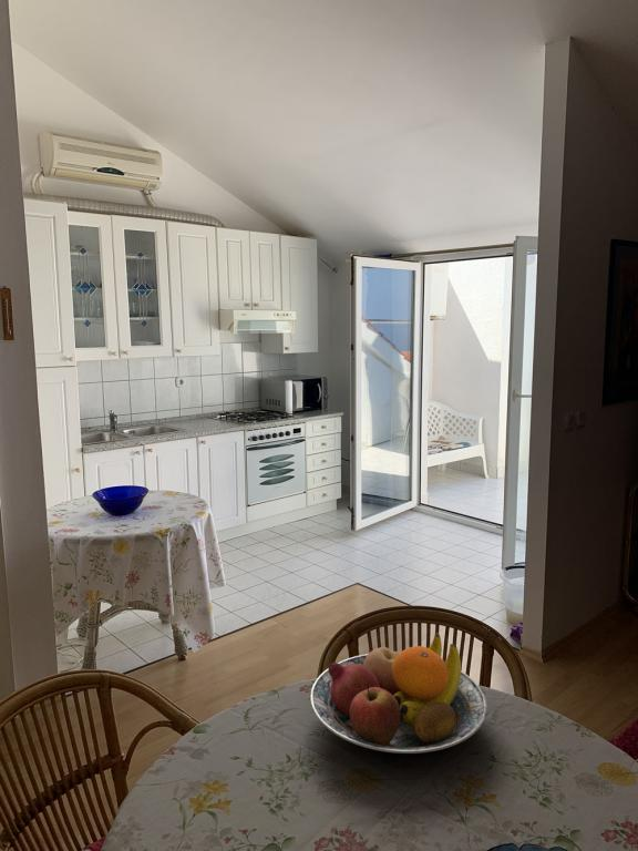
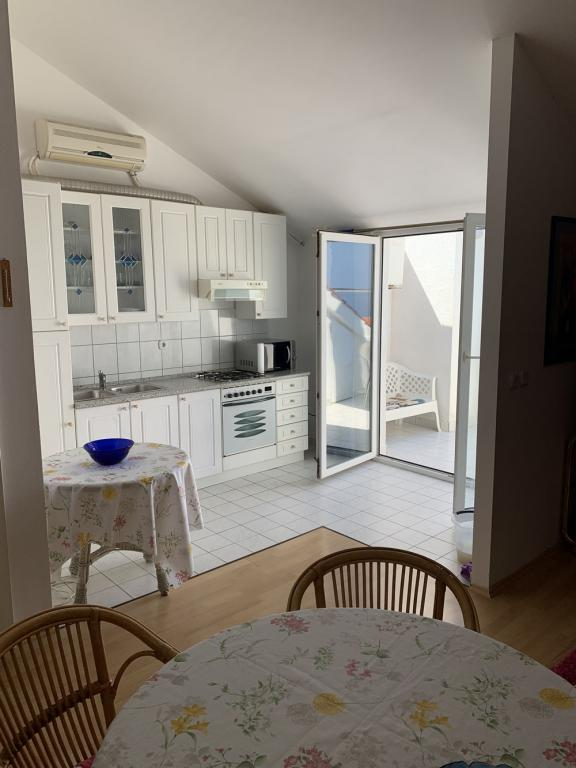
- fruit bowl [310,632,488,755]
